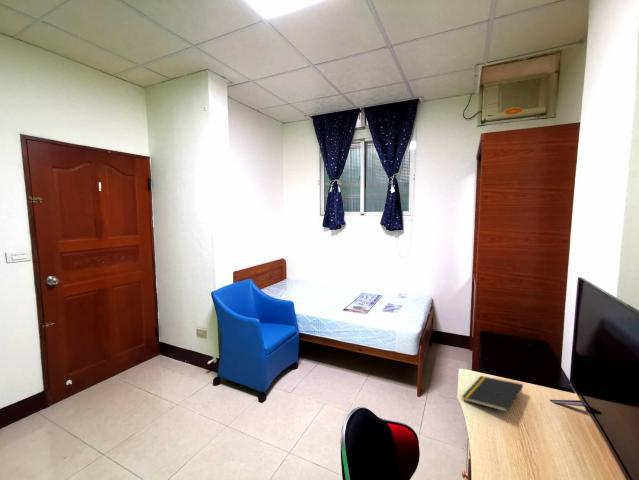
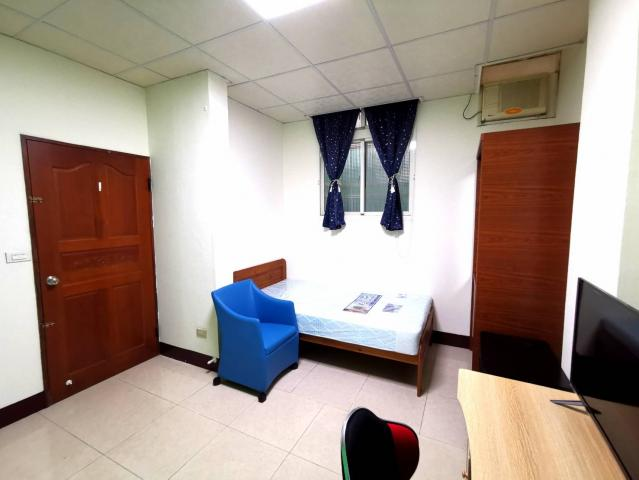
- notepad [461,375,524,413]
